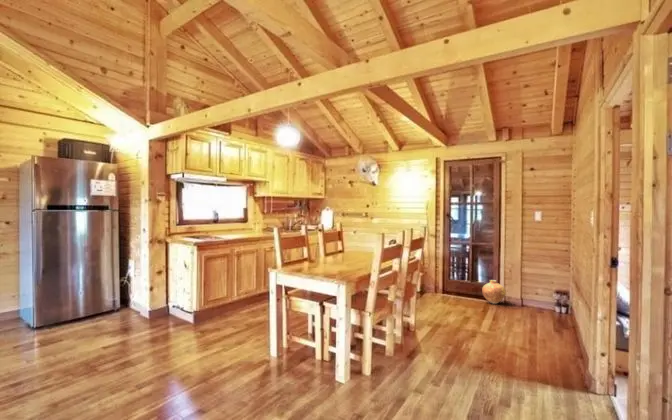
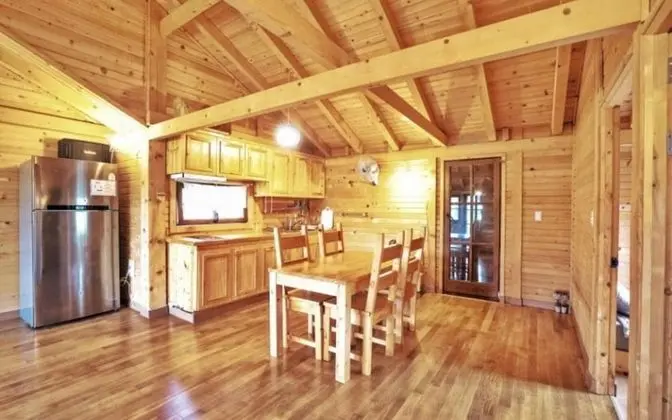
- vase [481,279,507,304]
